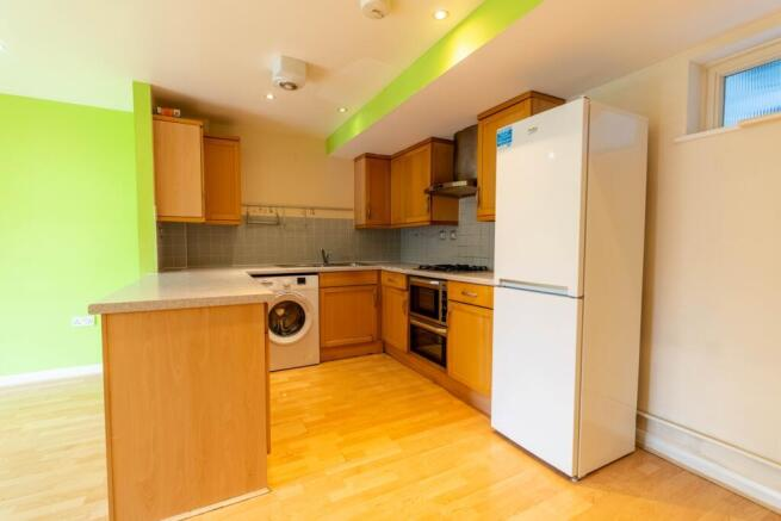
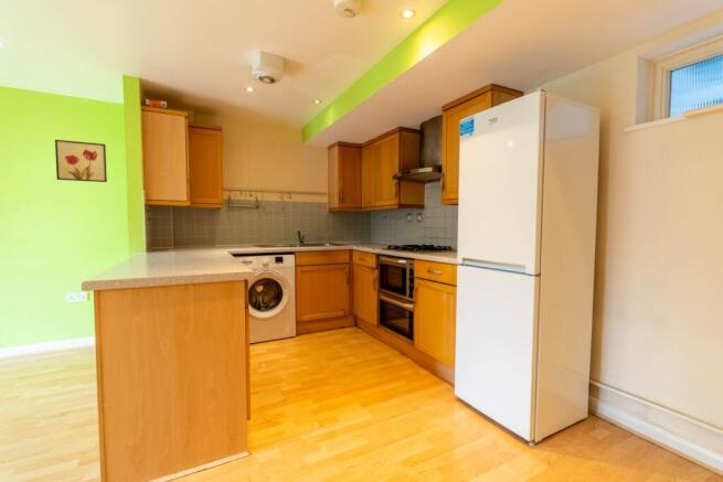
+ wall art [54,139,108,183]
